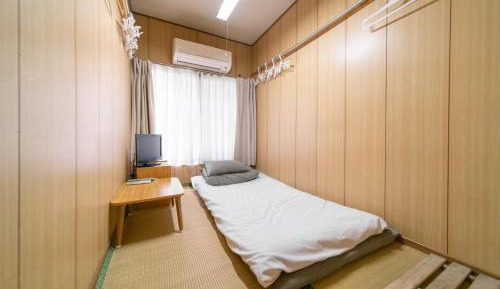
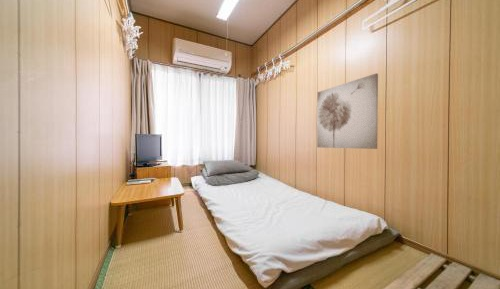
+ wall art [316,72,379,150]
